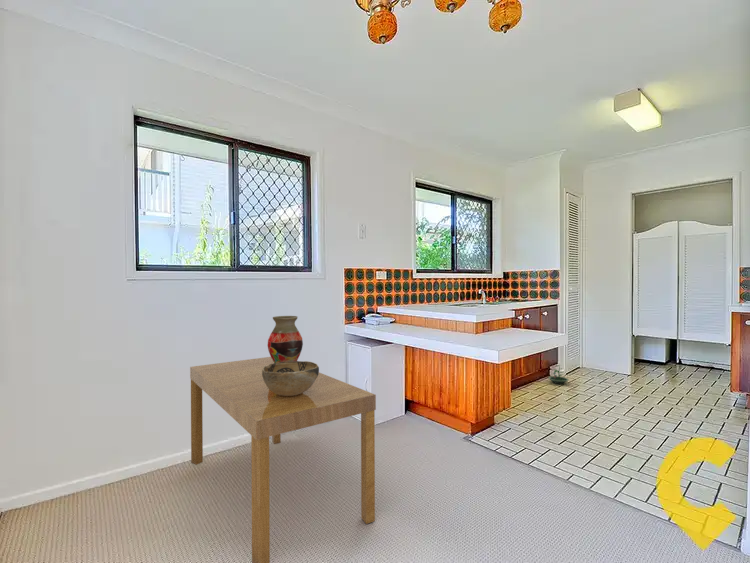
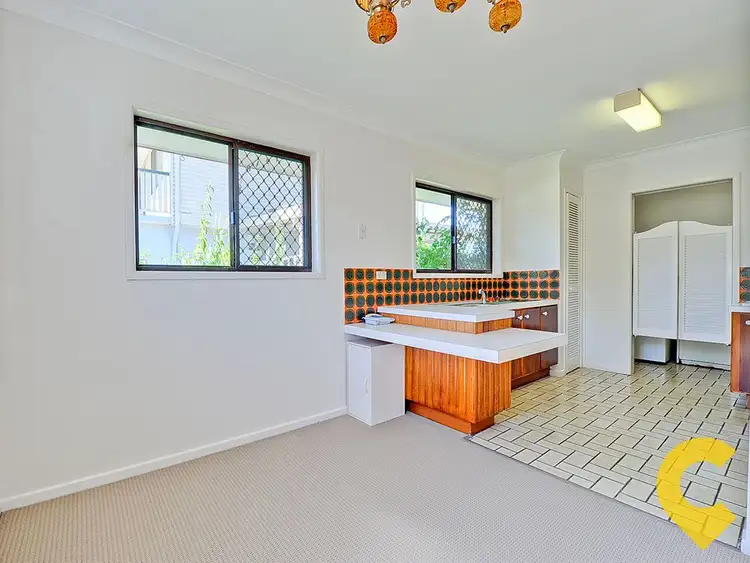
- vase [267,315,304,363]
- dining table [189,356,377,563]
- terrarium [548,364,570,385]
- decorative bowl [262,360,320,396]
